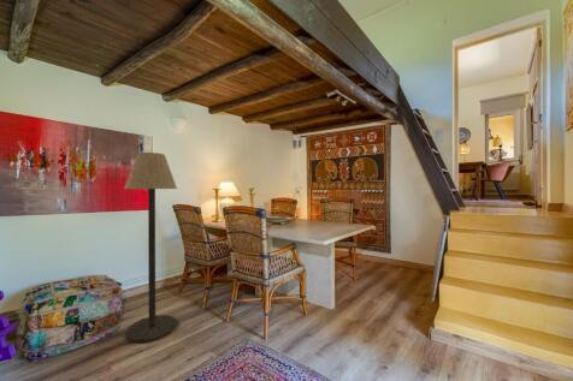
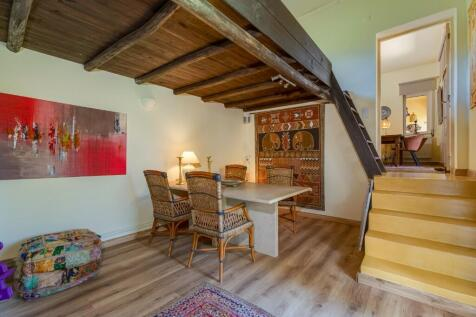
- floor lamp [123,151,178,344]
